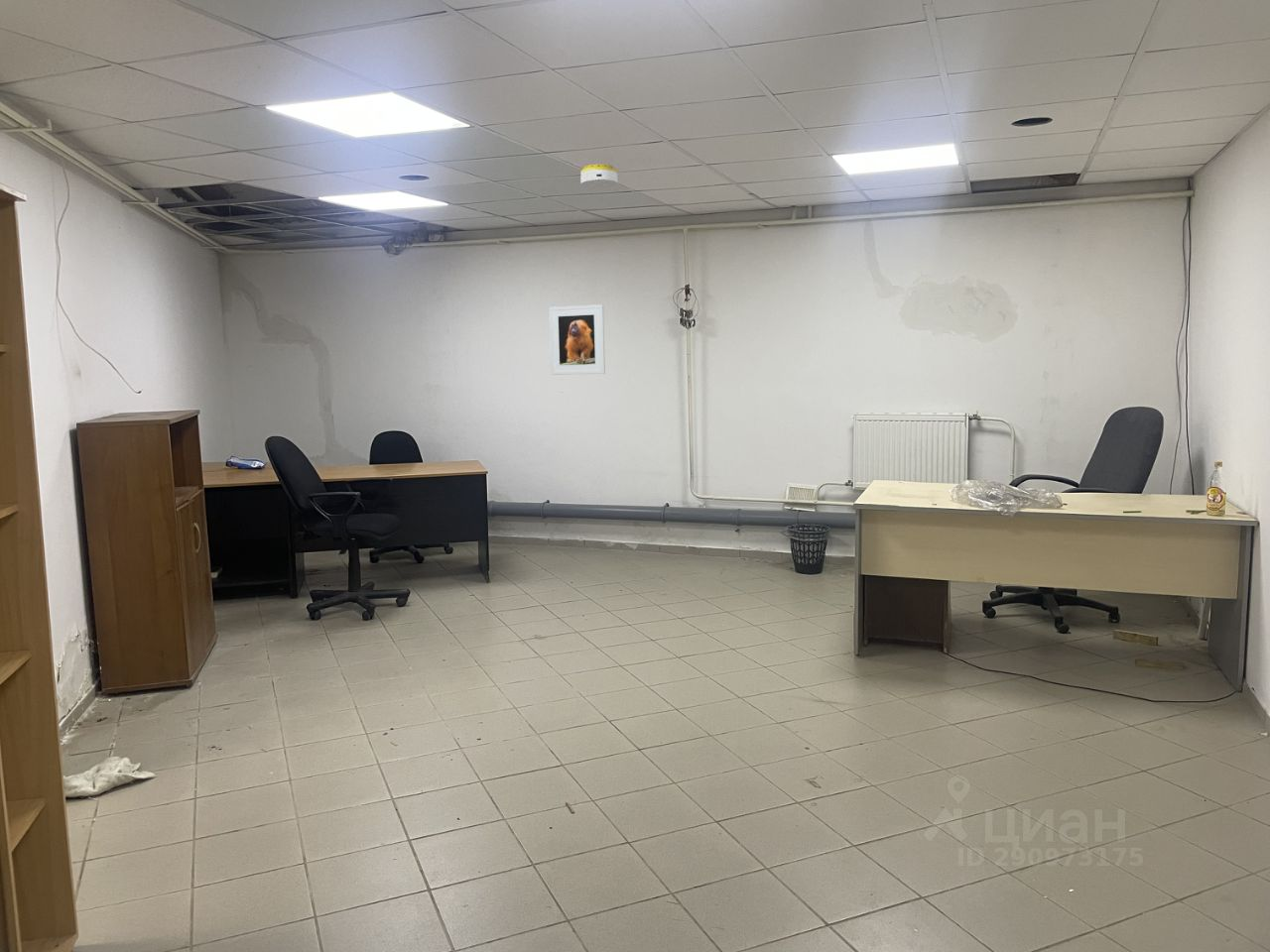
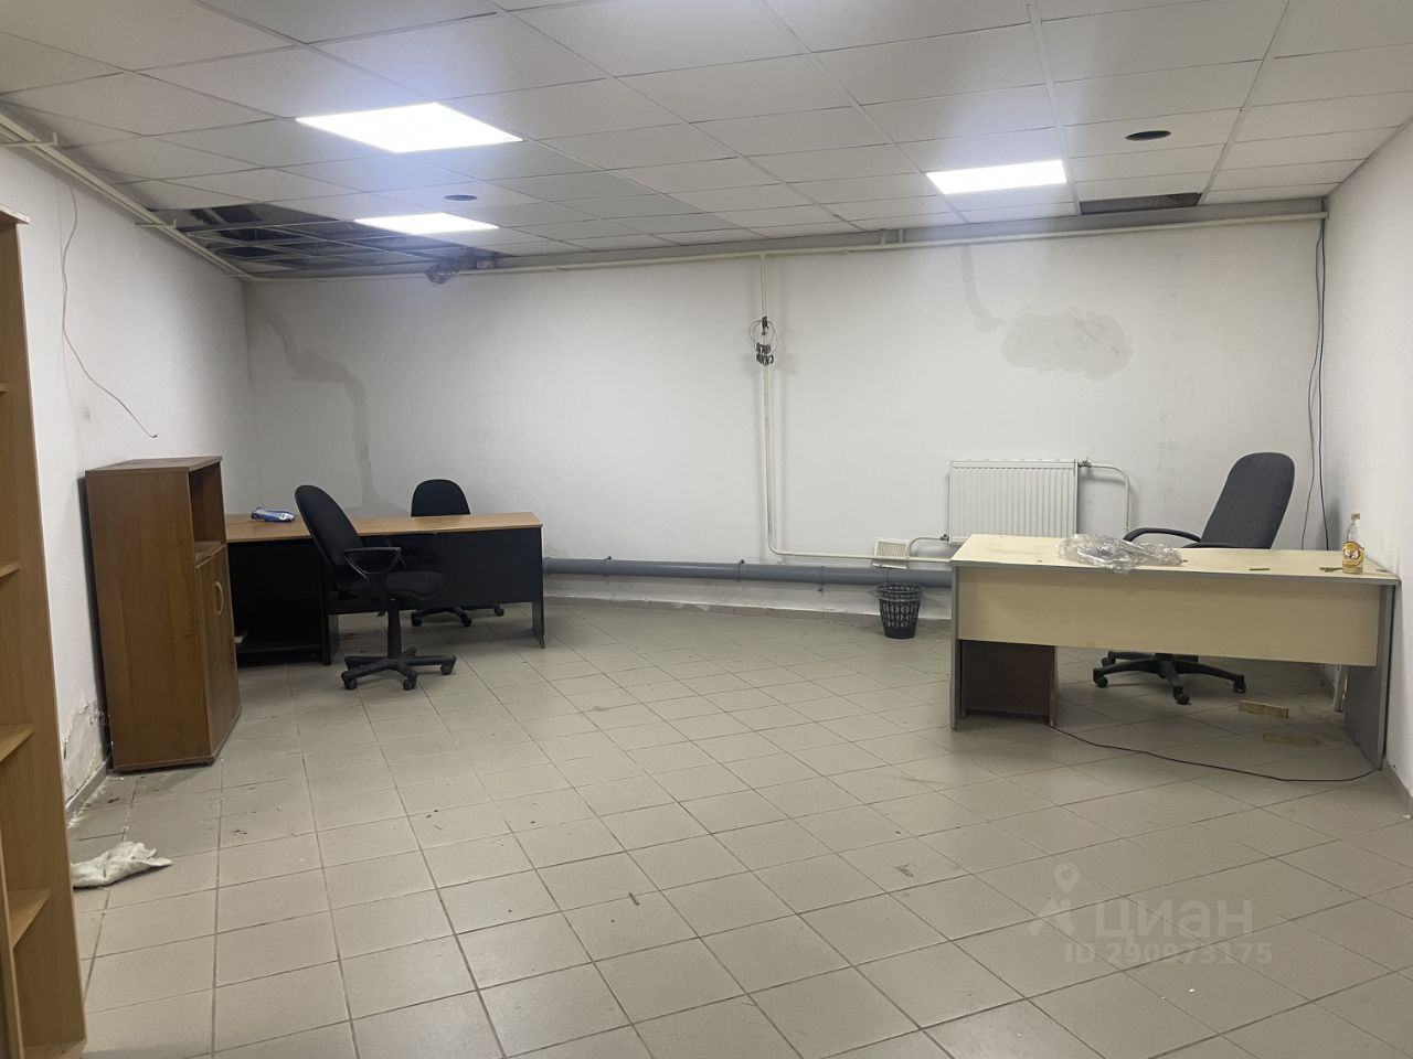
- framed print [548,303,606,376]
- smoke detector [579,164,618,188]
